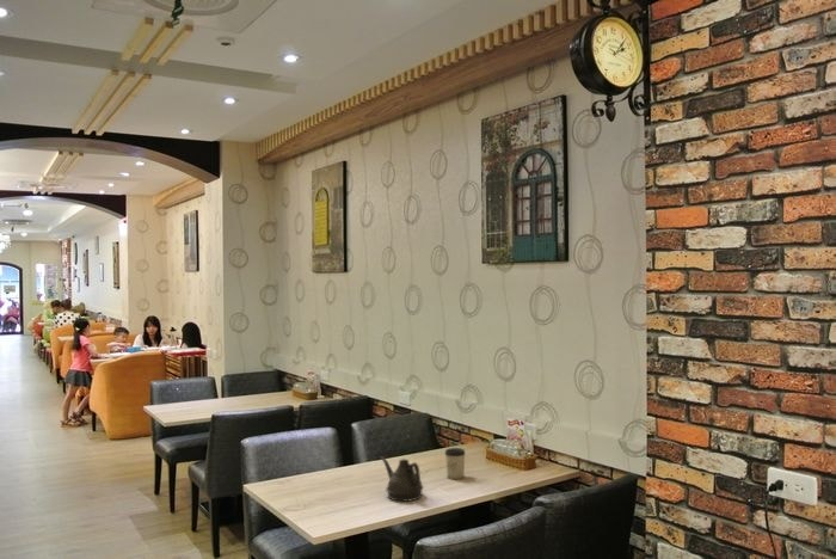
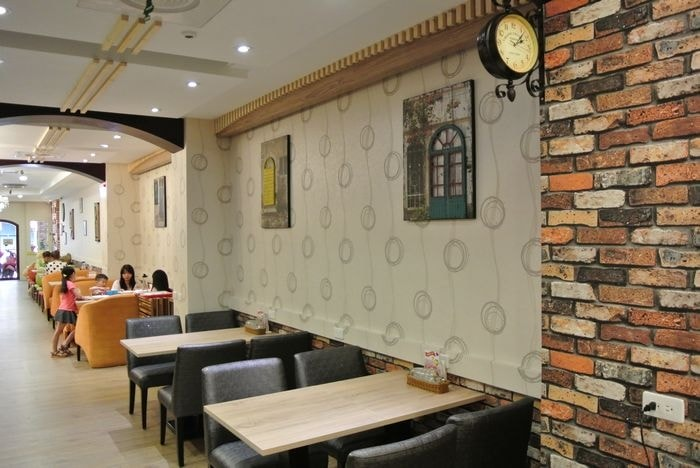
- teapot [379,455,425,503]
- cup [444,447,467,480]
